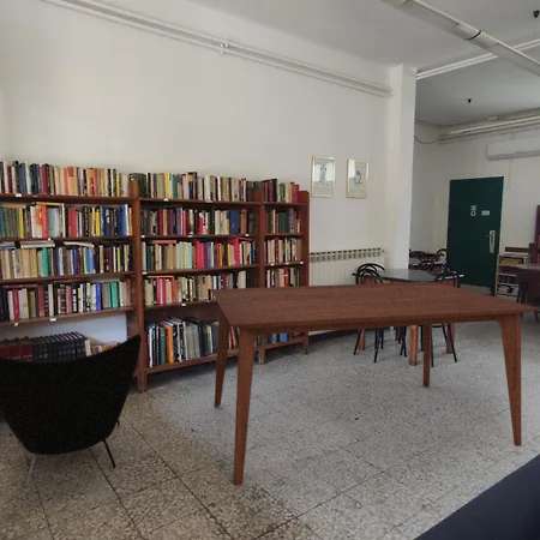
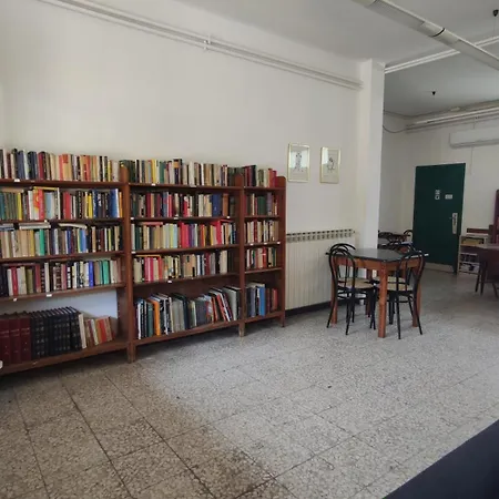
- dining table [209,281,539,487]
- armchair [0,332,143,492]
